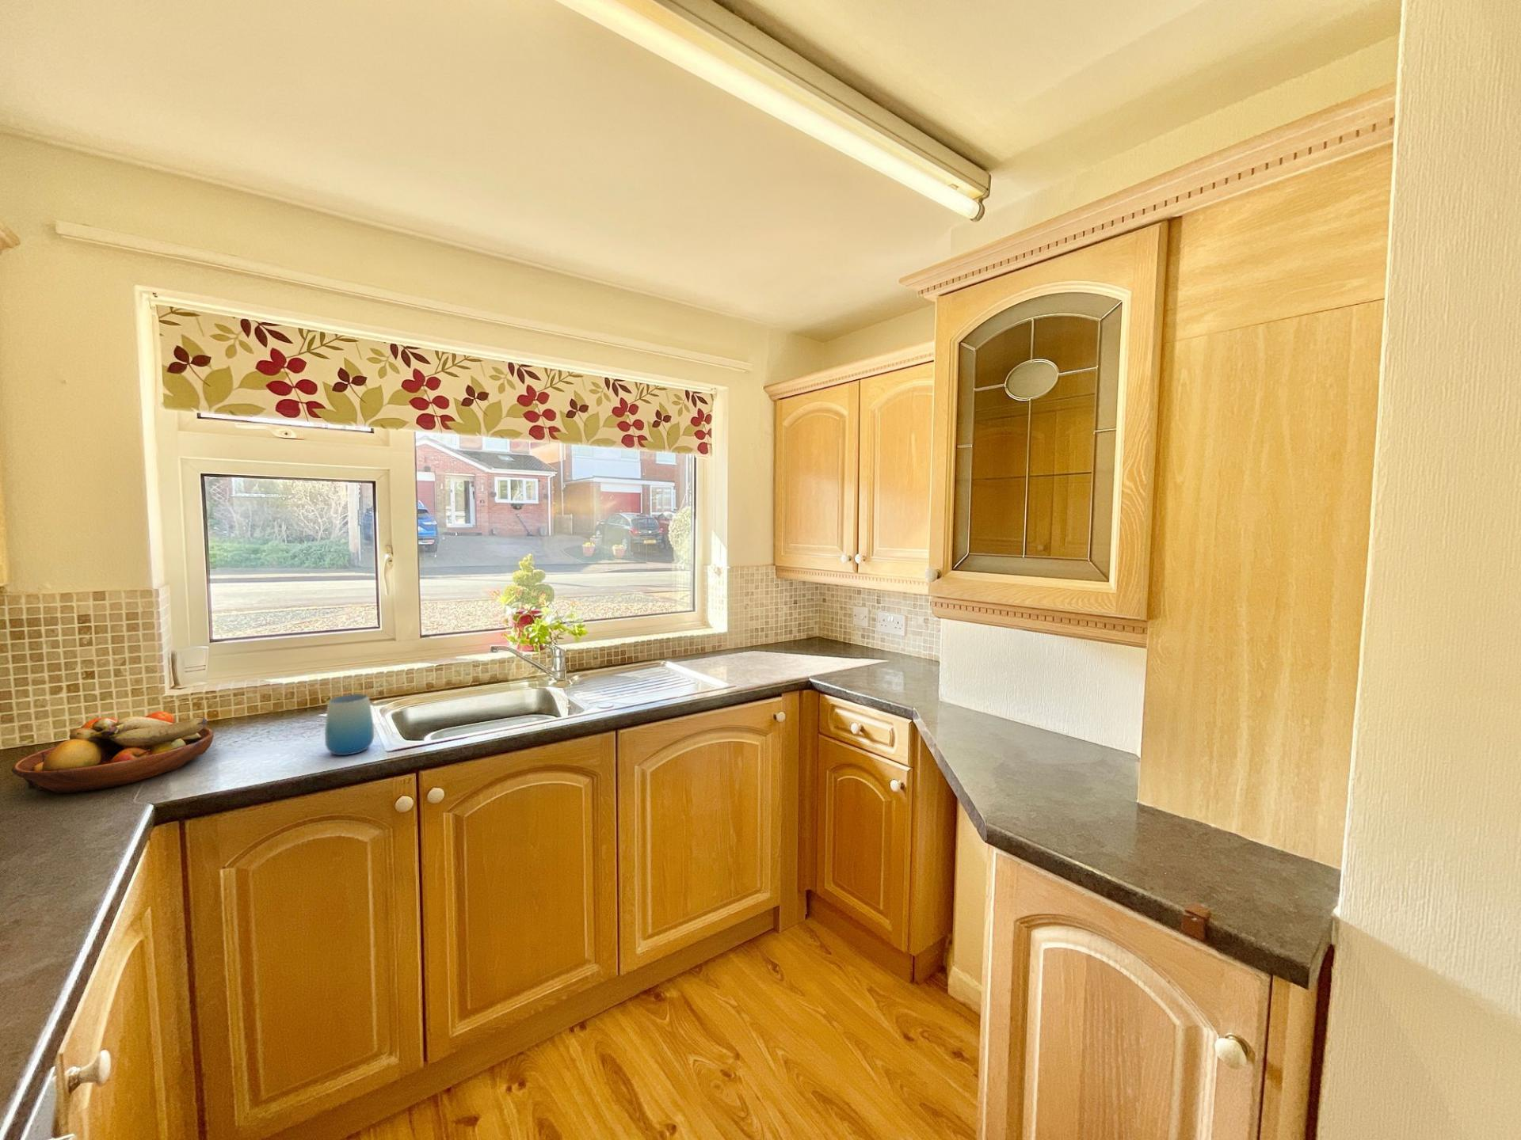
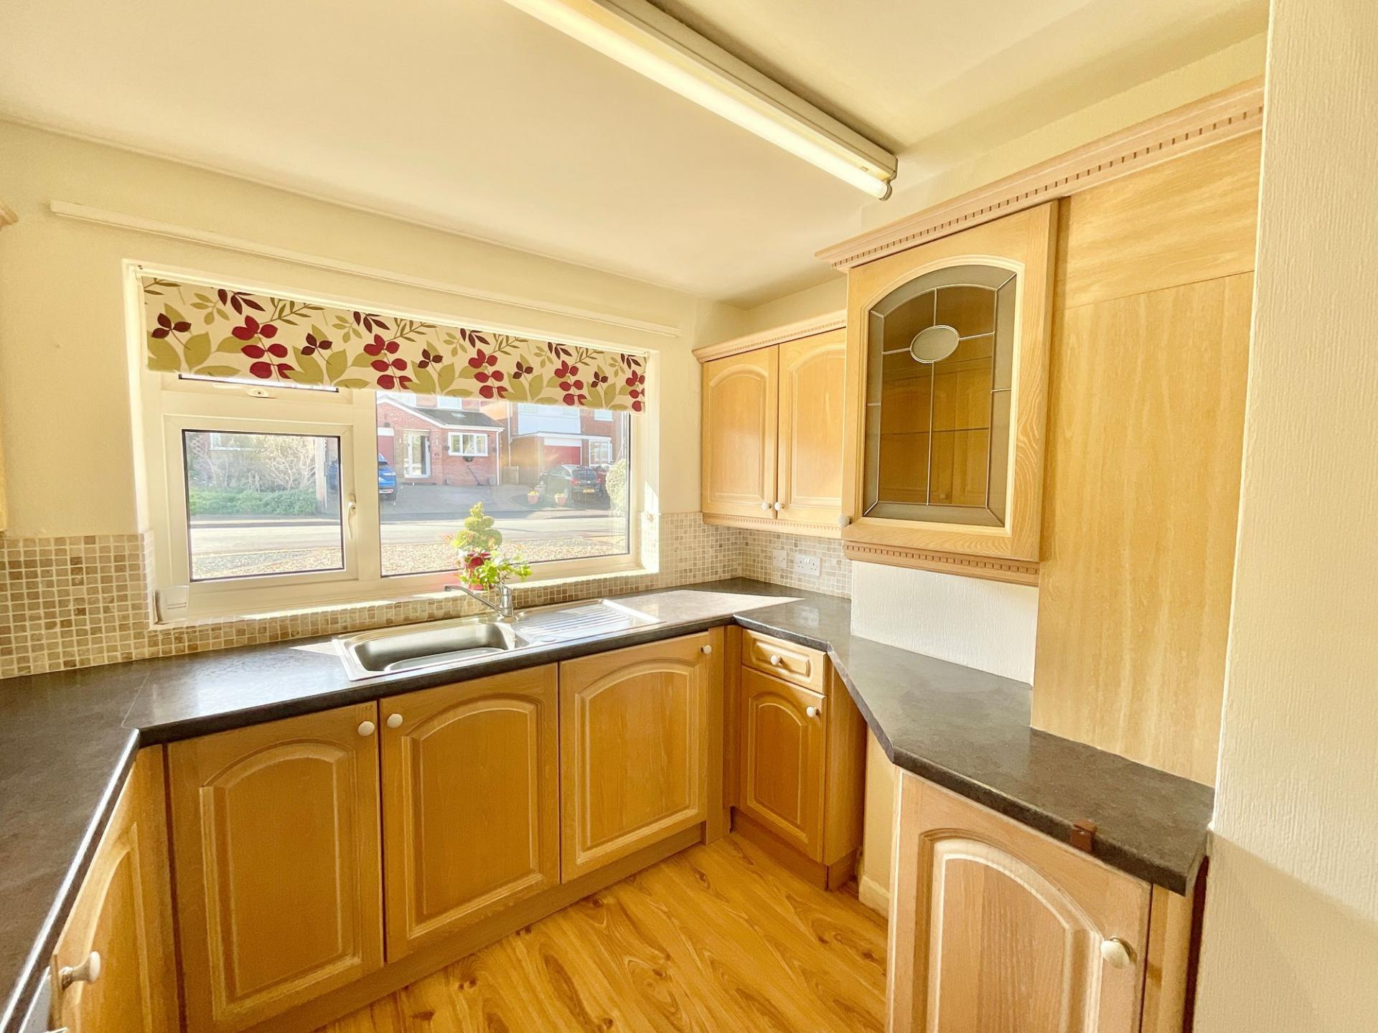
- fruit bowl [11,711,214,794]
- cup [325,693,375,756]
